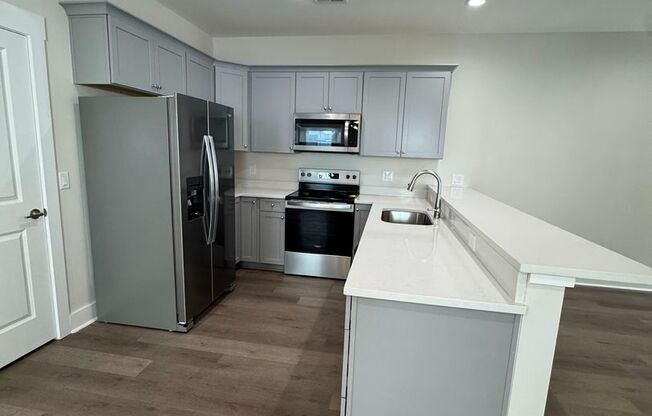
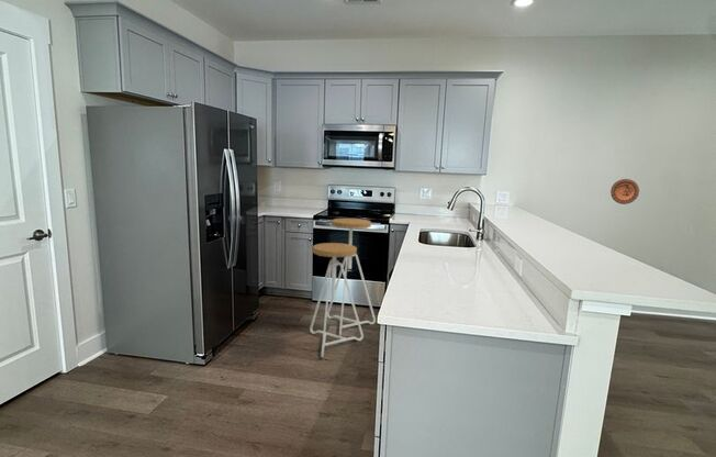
+ bar stool [309,218,377,358]
+ decorative plate [609,178,640,205]
